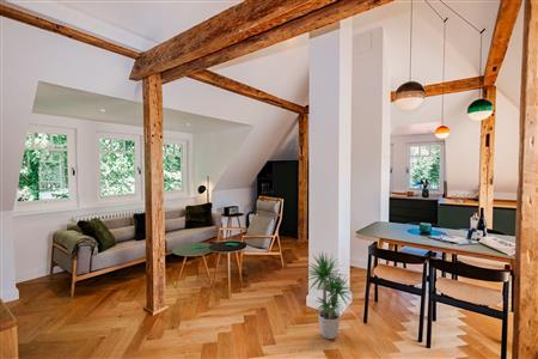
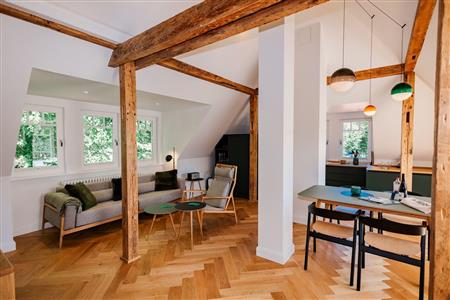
- potted plant [302,250,357,340]
